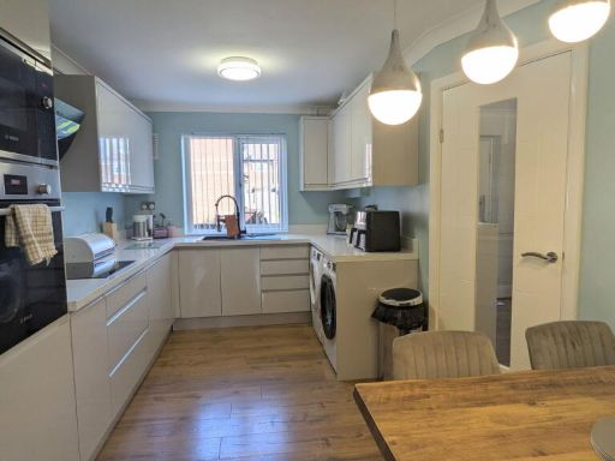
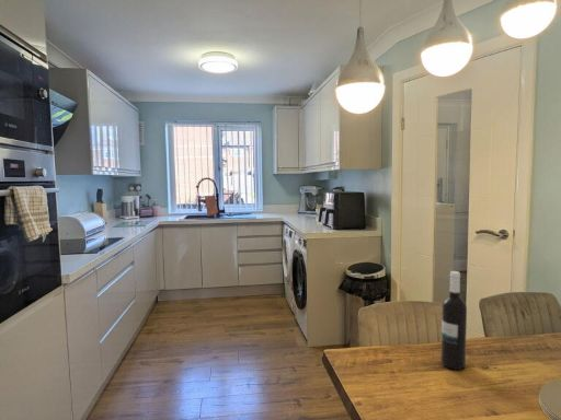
+ wine bottle [440,270,468,371]
